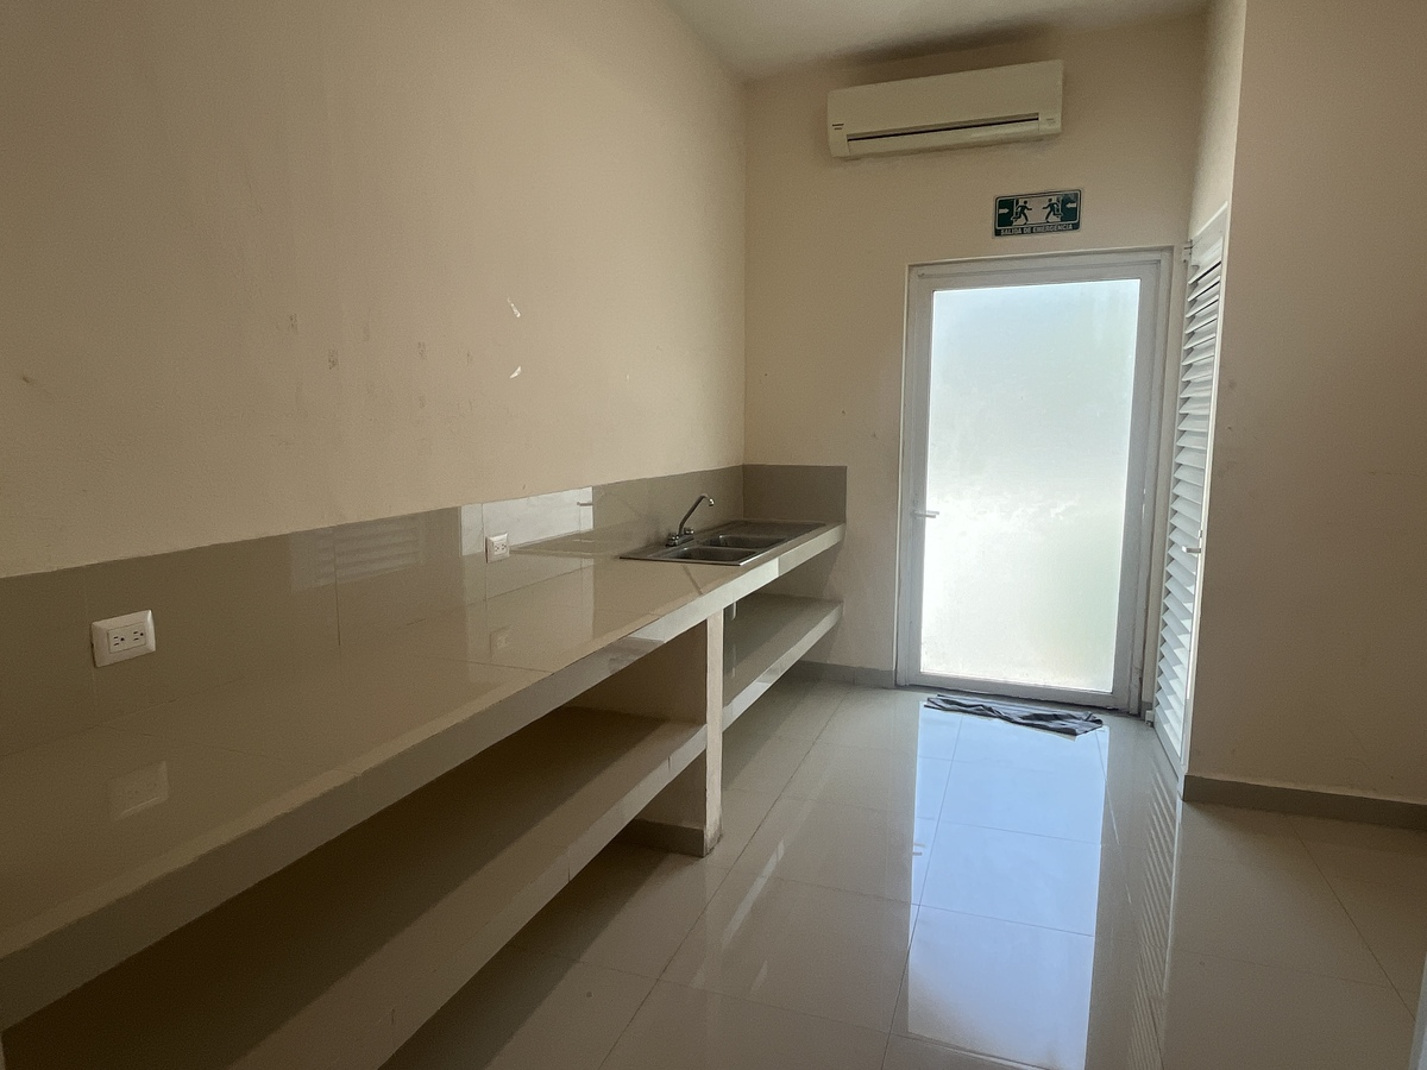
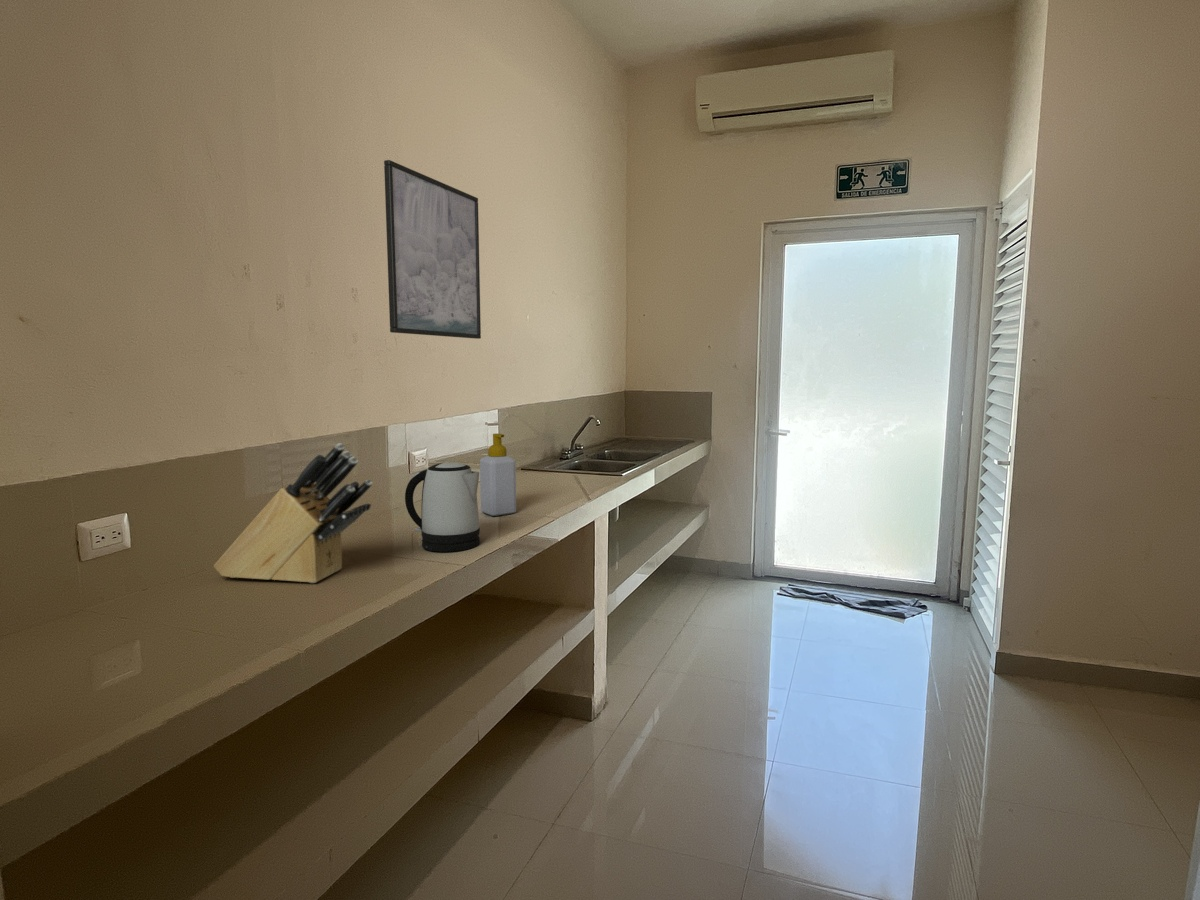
+ knife block [213,442,373,584]
+ soap bottle [479,433,517,517]
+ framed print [383,159,482,340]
+ kettle [404,461,481,553]
